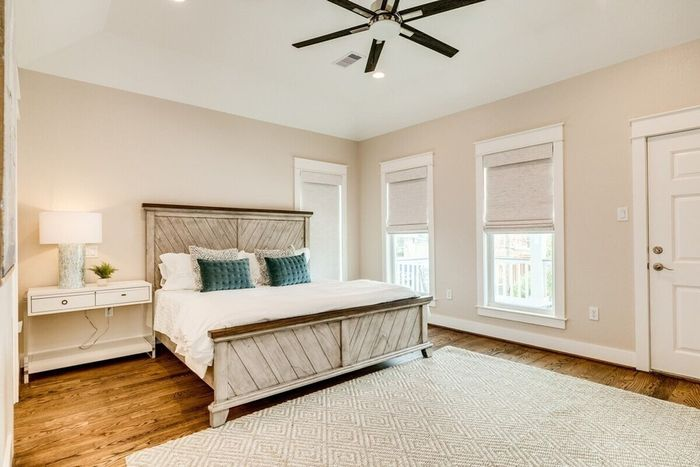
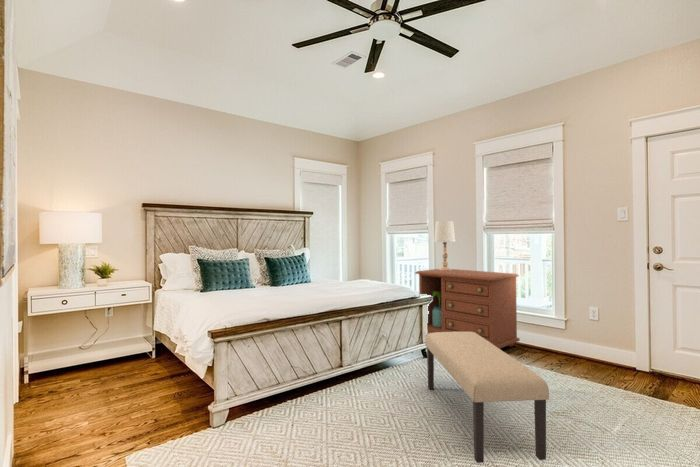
+ bench [424,332,550,464]
+ table lamp [433,220,456,270]
+ dresser [414,268,521,350]
